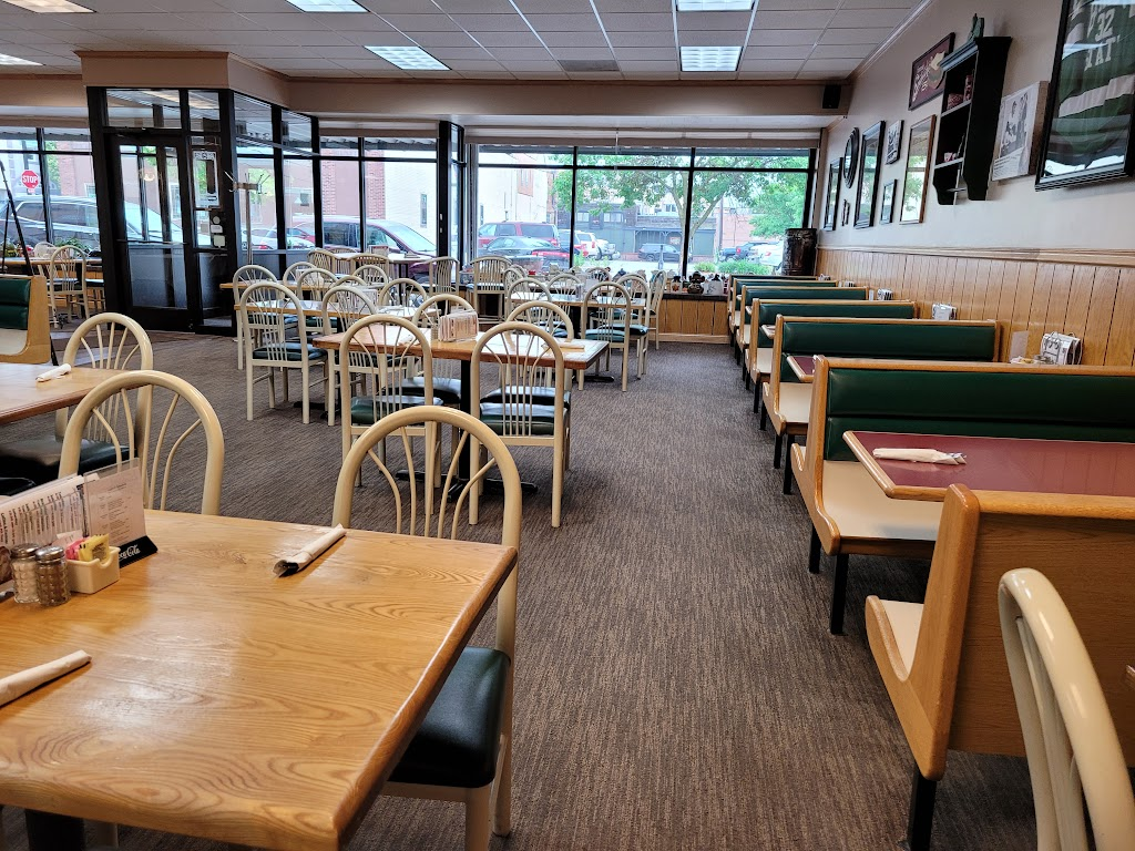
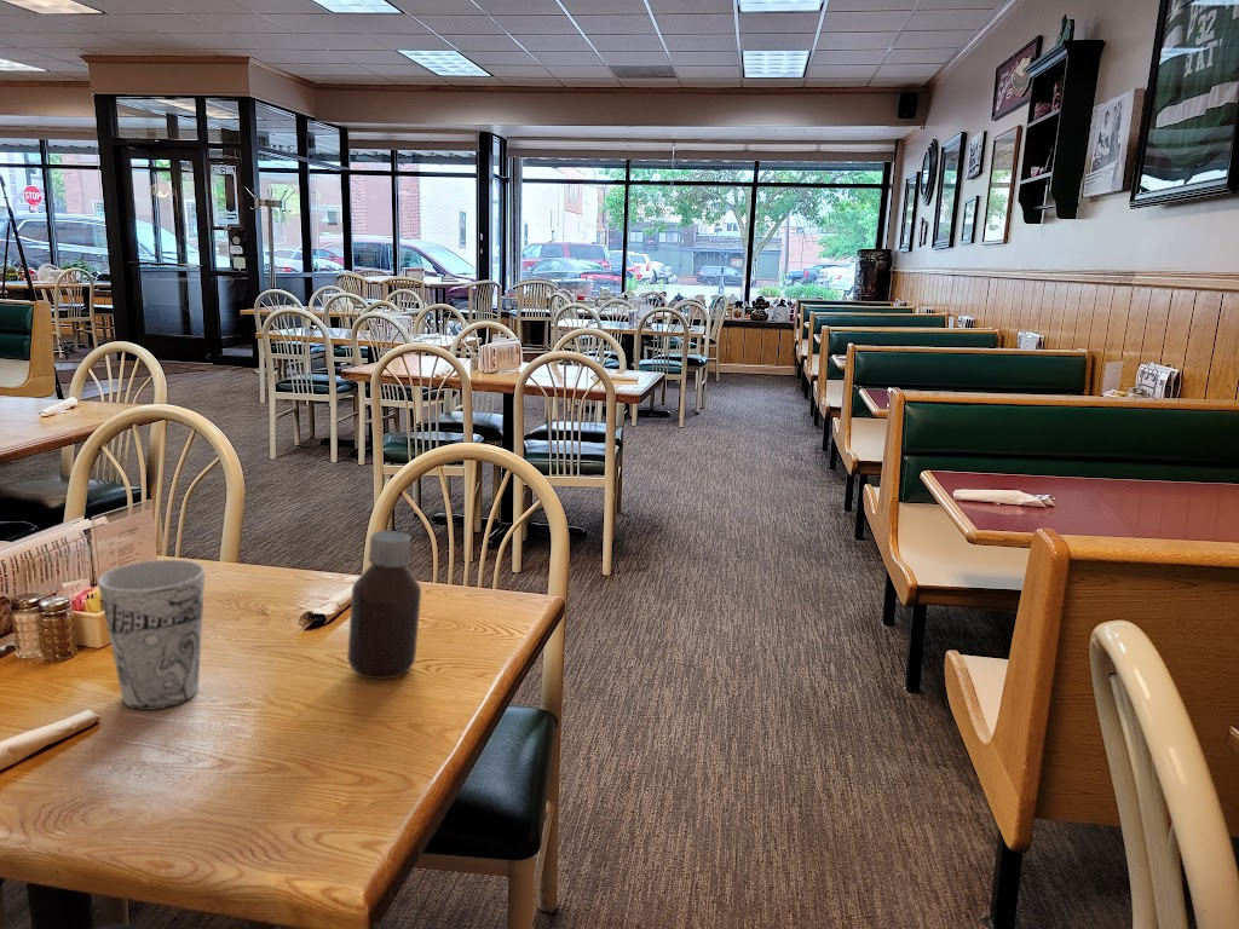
+ bottle [346,530,422,680]
+ cup [97,559,206,711]
